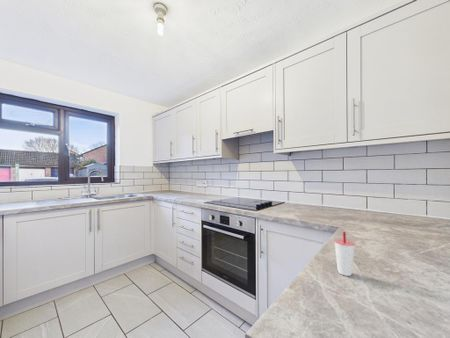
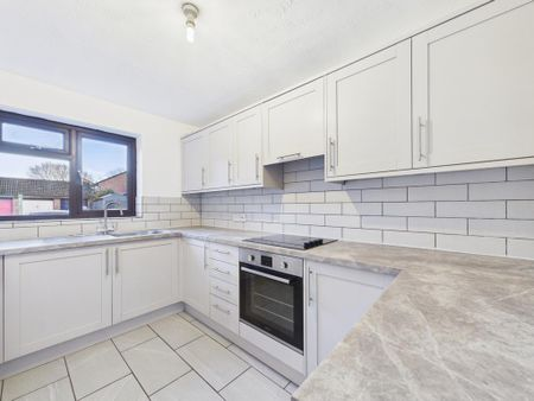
- cup [333,231,356,277]
